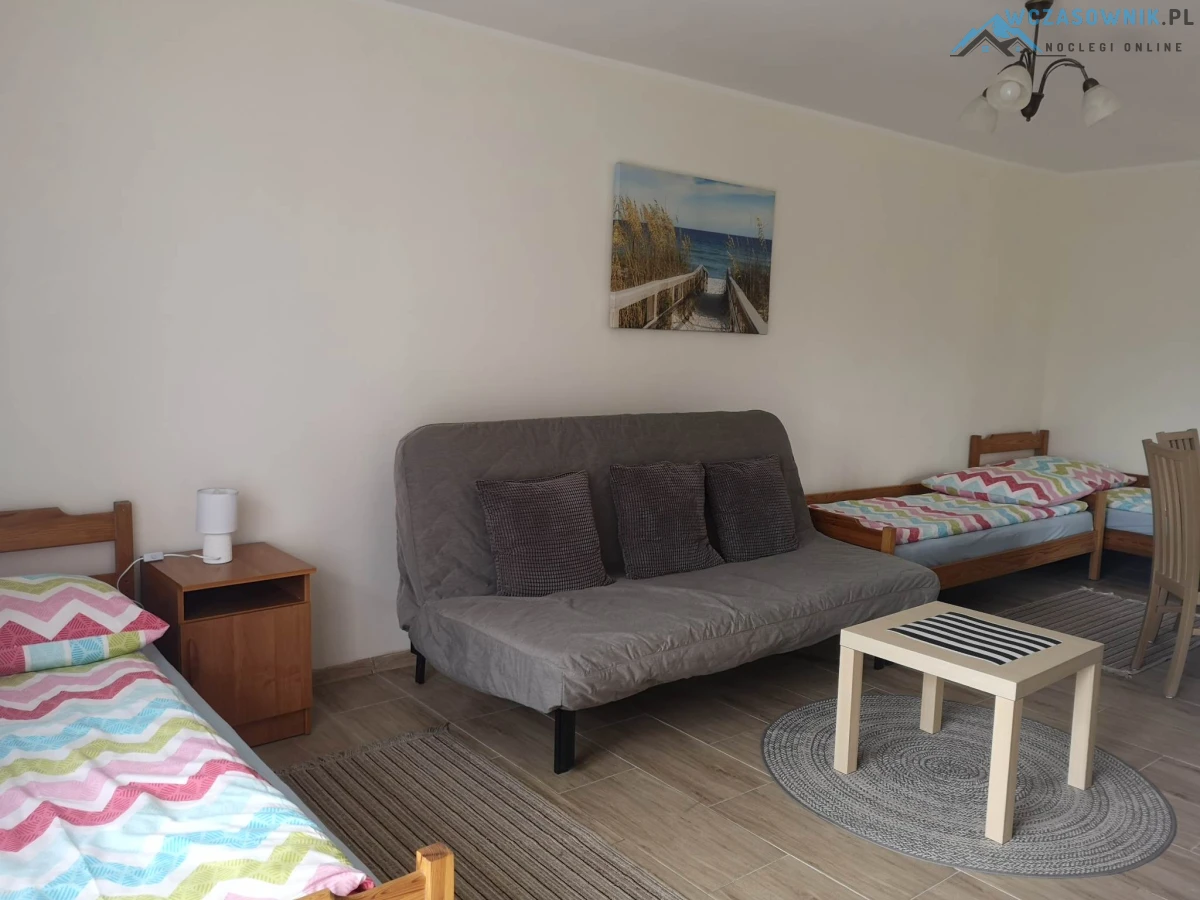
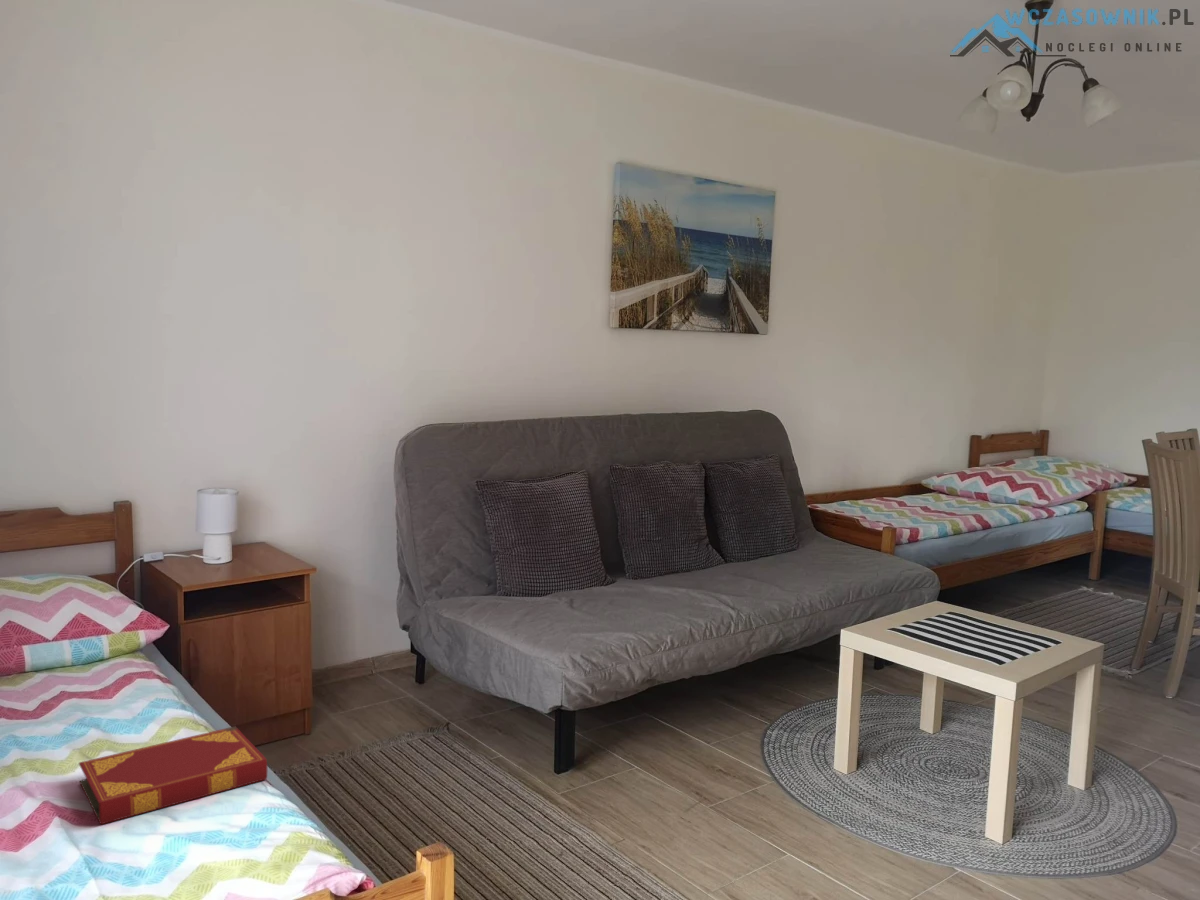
+ hardback book [78,725,268,825]
